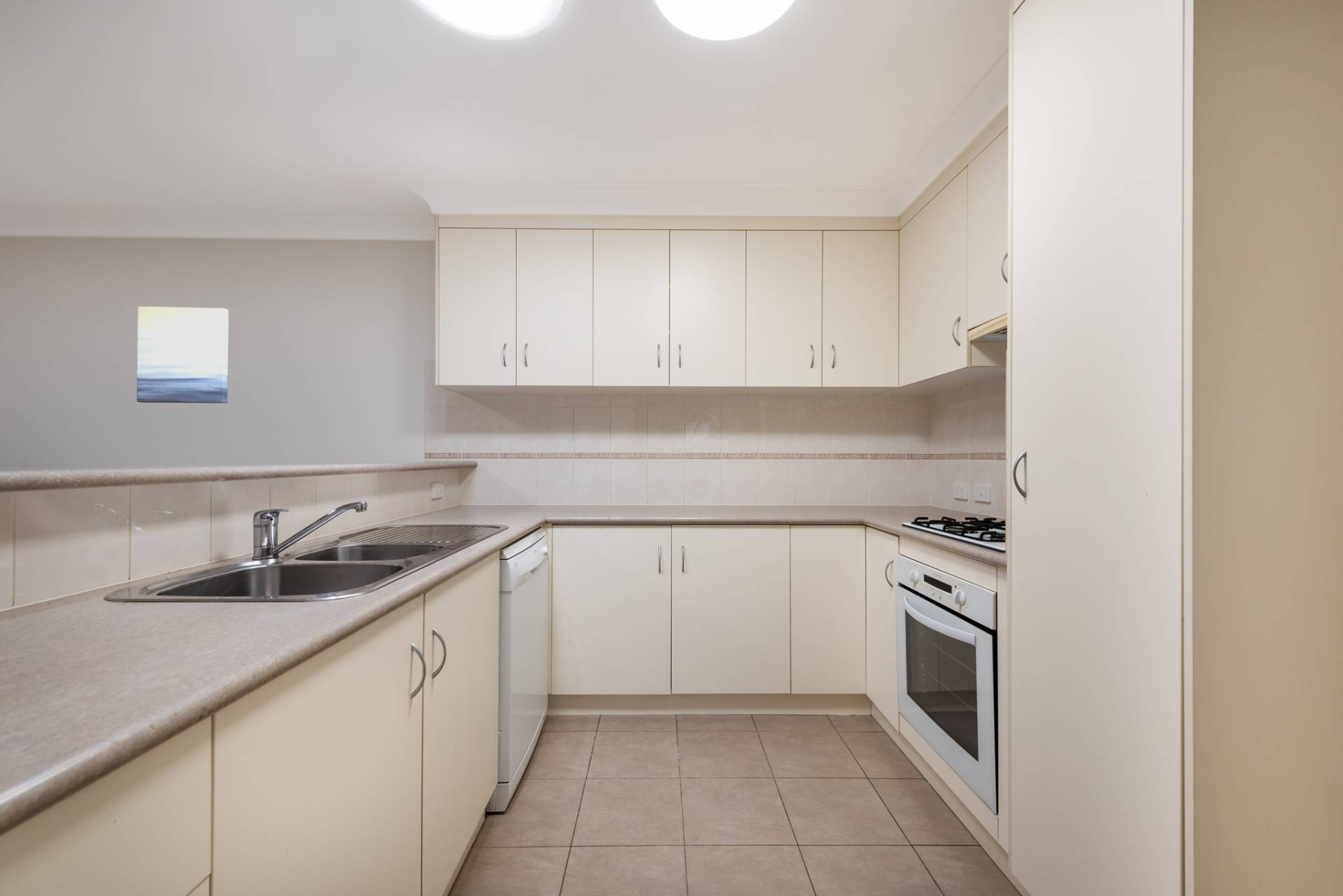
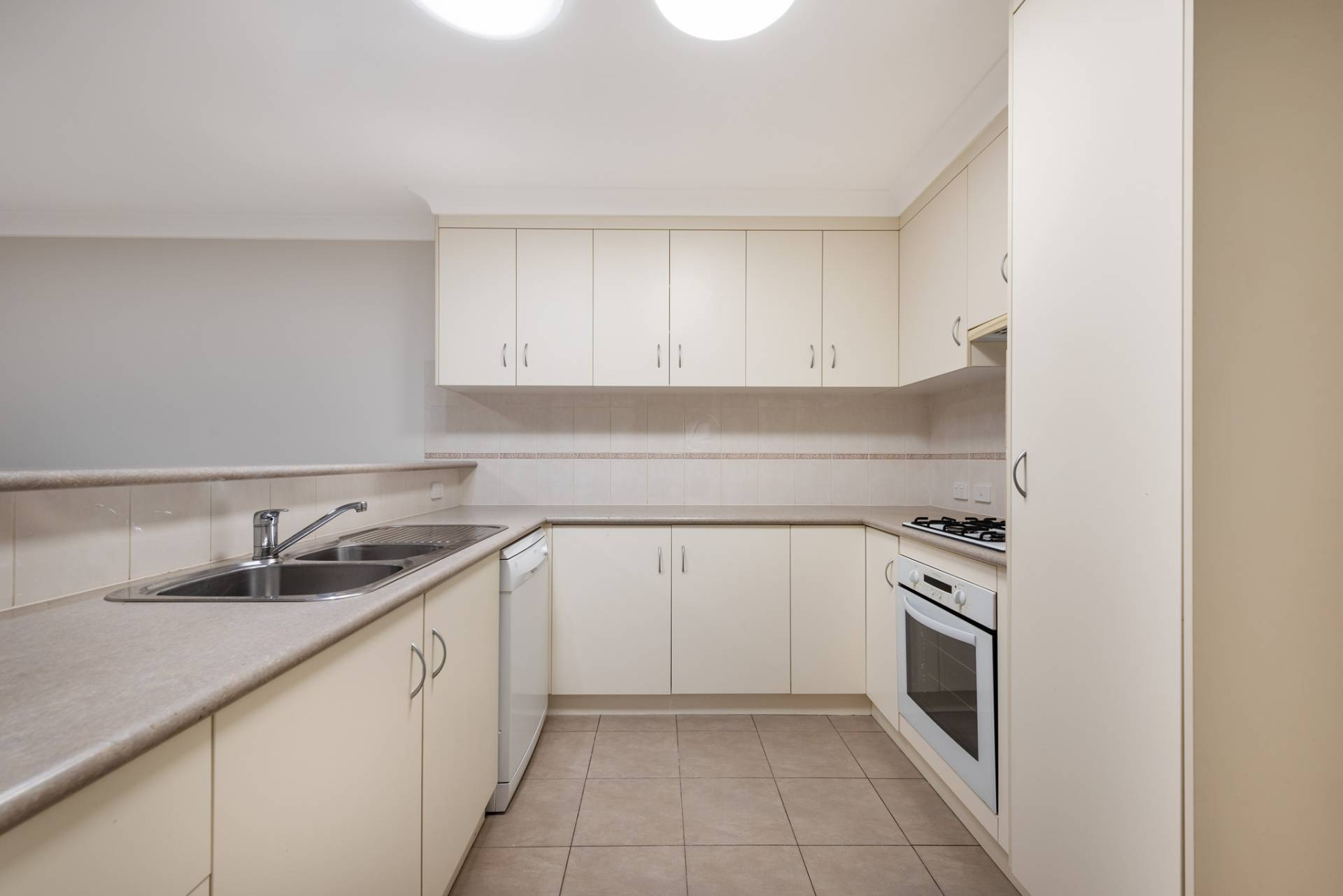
- wall art [136,306,229,404]
